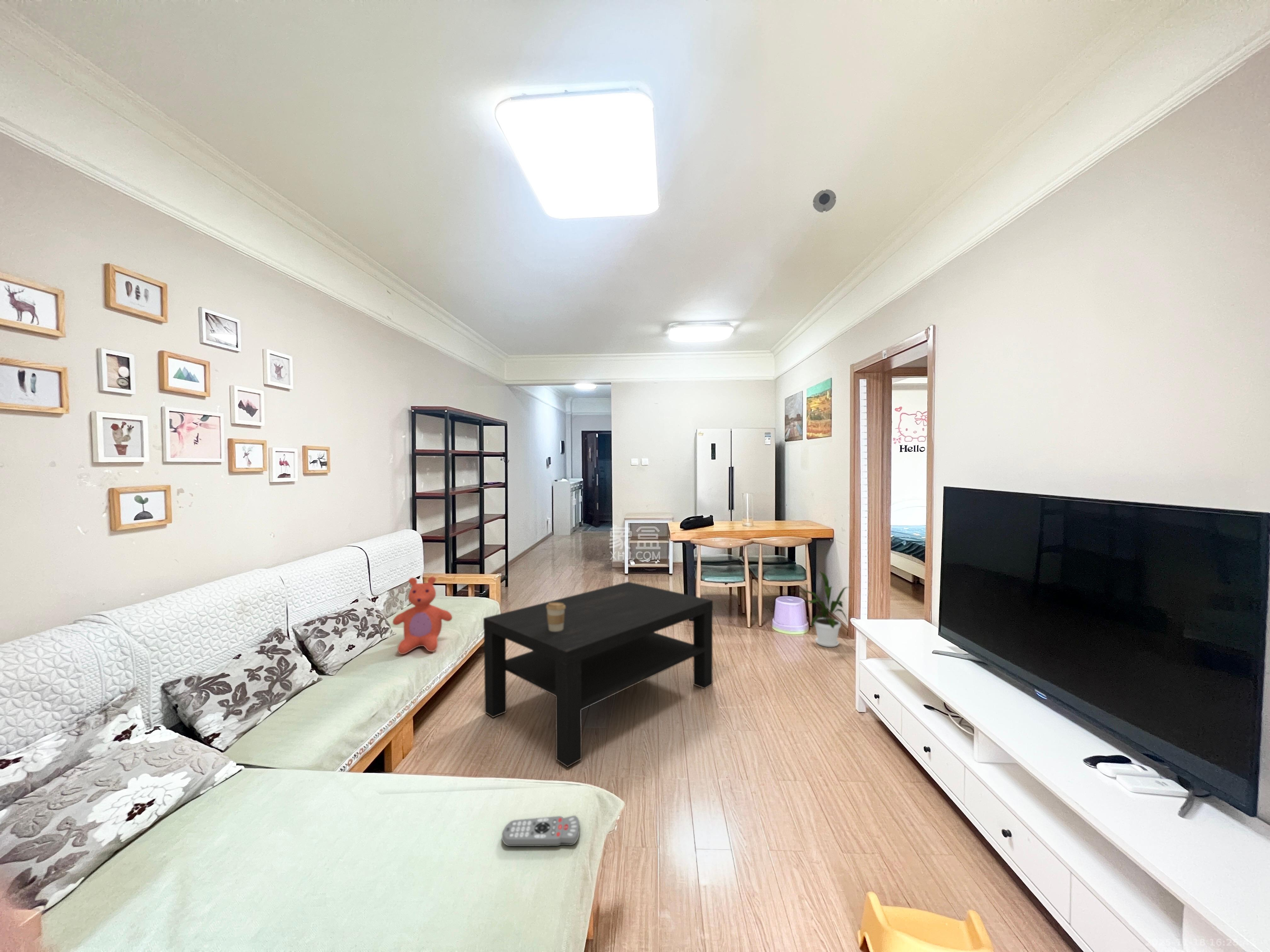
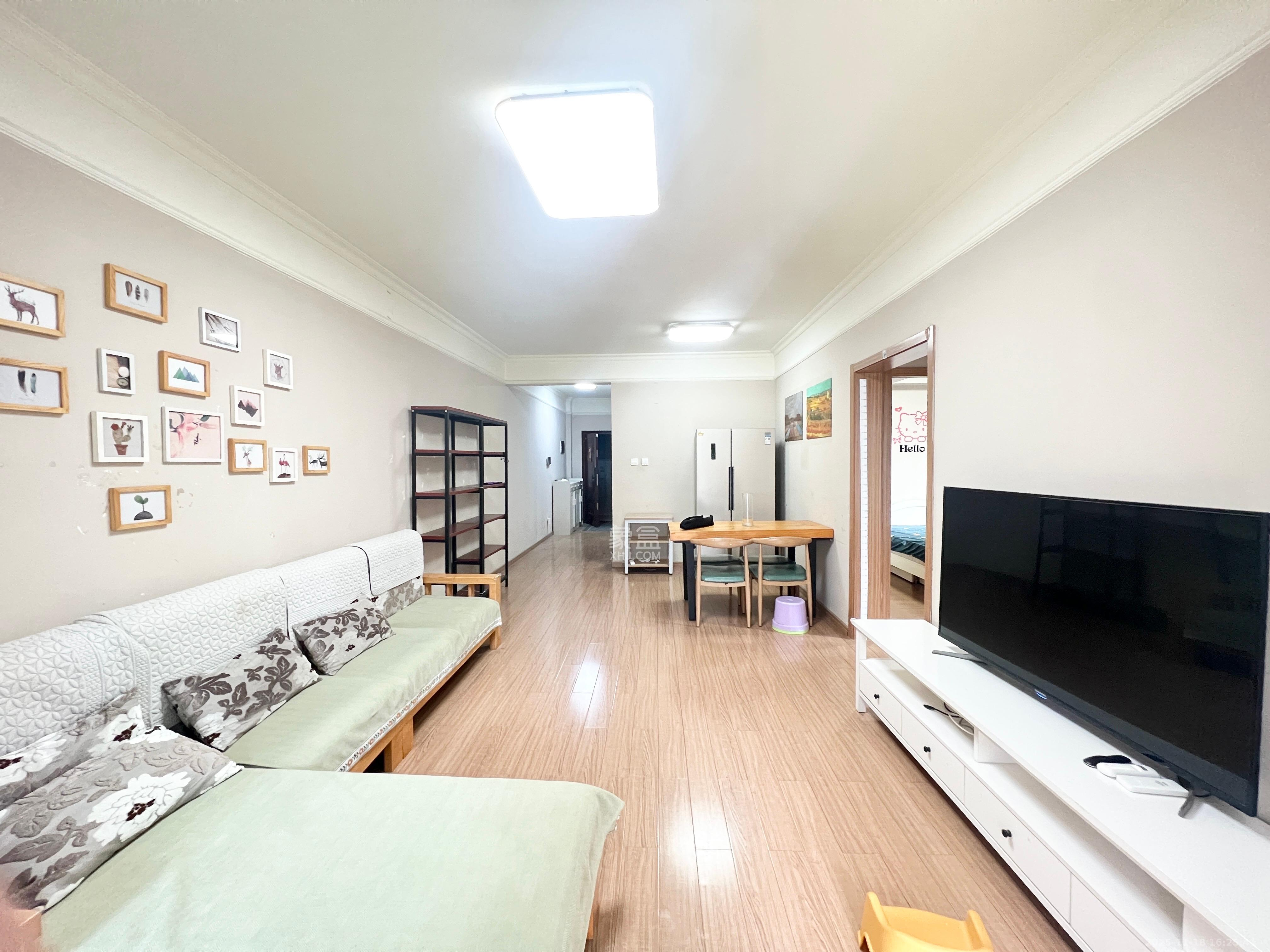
- smoke detector [813,189,837,213]
- teddy bear [392,576,453,654]
- house plant [791,570,853,647]
- coffee table [483,581,713,768]
- coffee cup [546,603,565,632]
- remote control [502,815,580,847]
